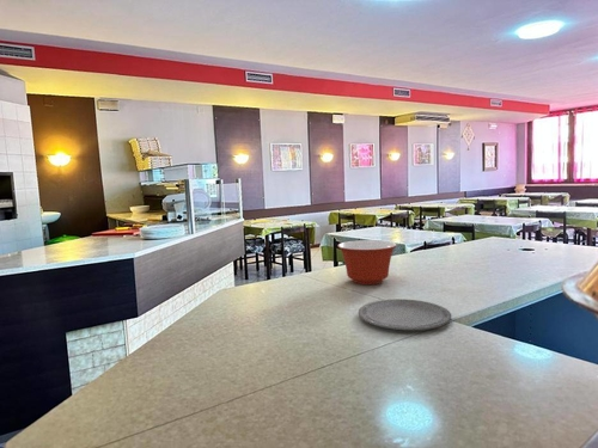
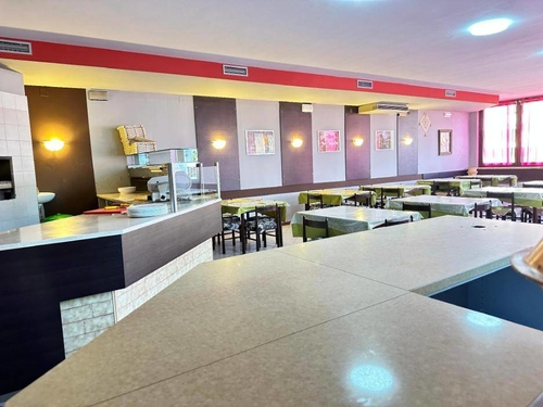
- plate [358,297,452,331]
- mixing bowl [336,239,398,286]
